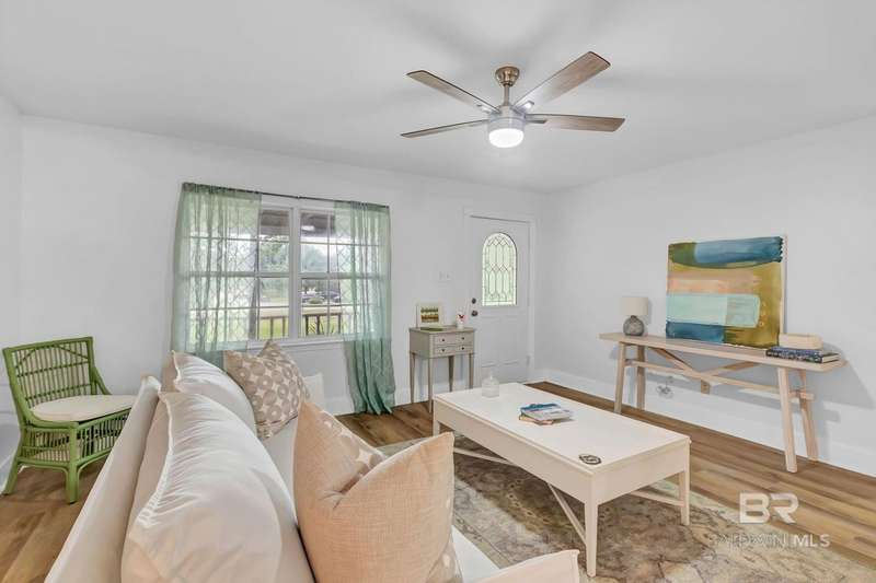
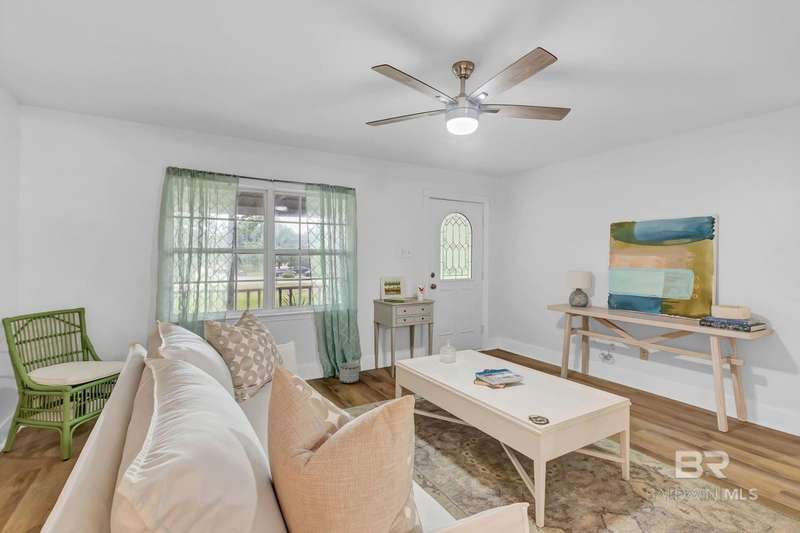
+ planter [339,362,360,384]
